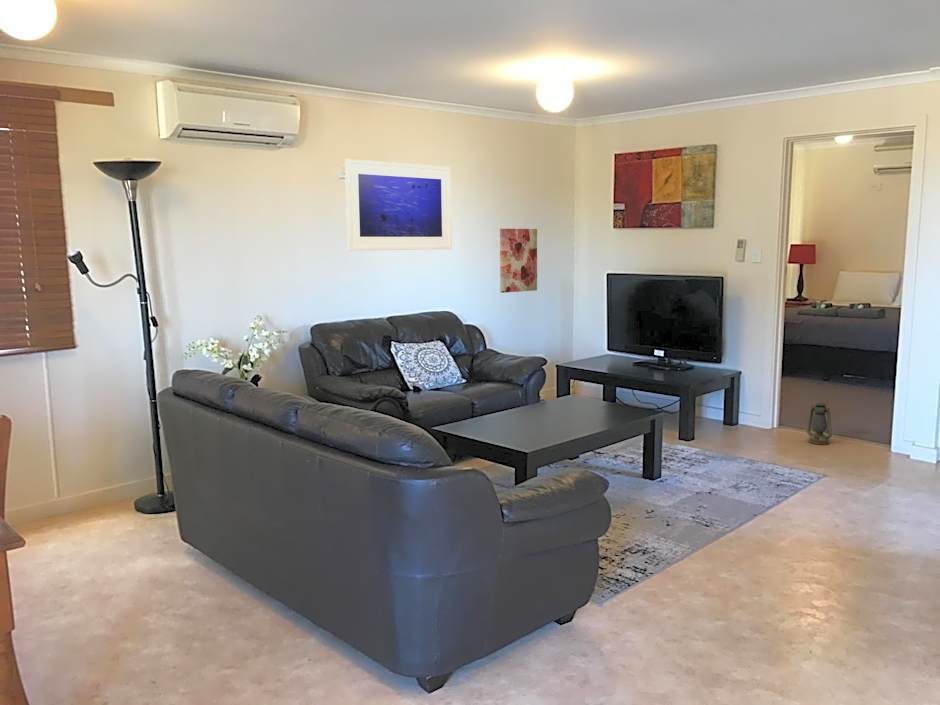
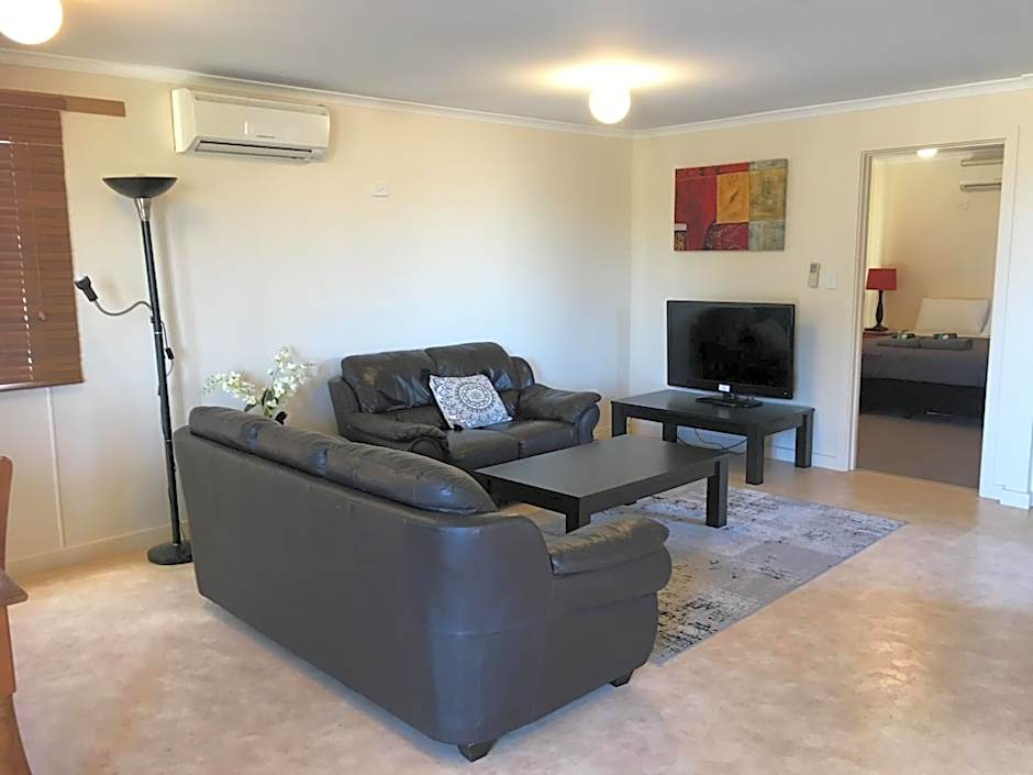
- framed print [344,158,453,252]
- wall art [499,228,538,294]
- lantern [806,398,833,446]
